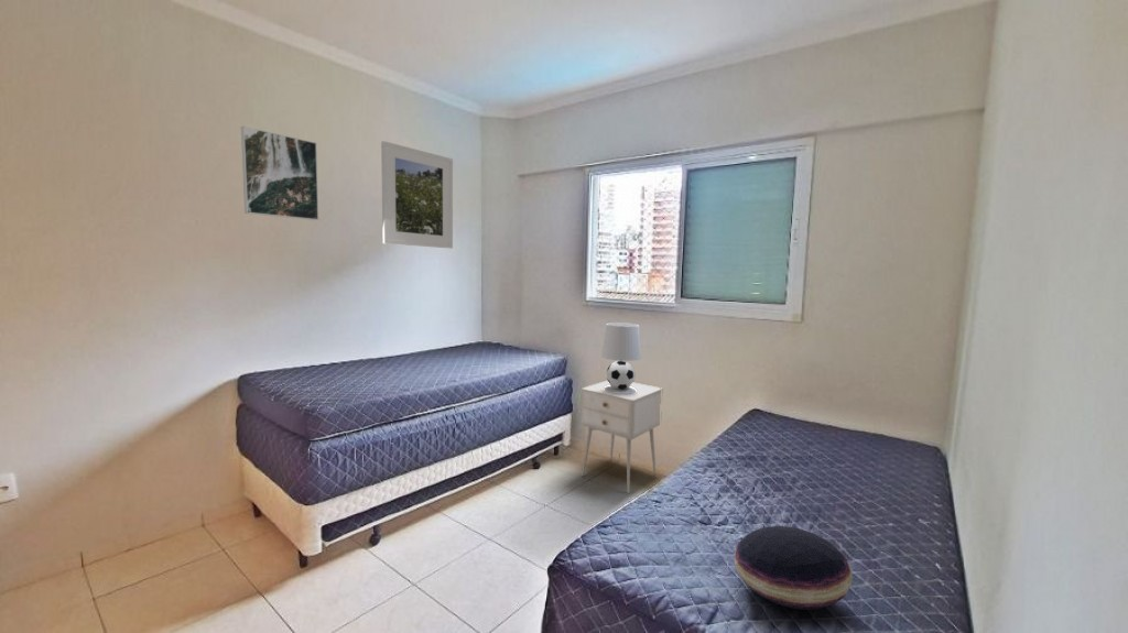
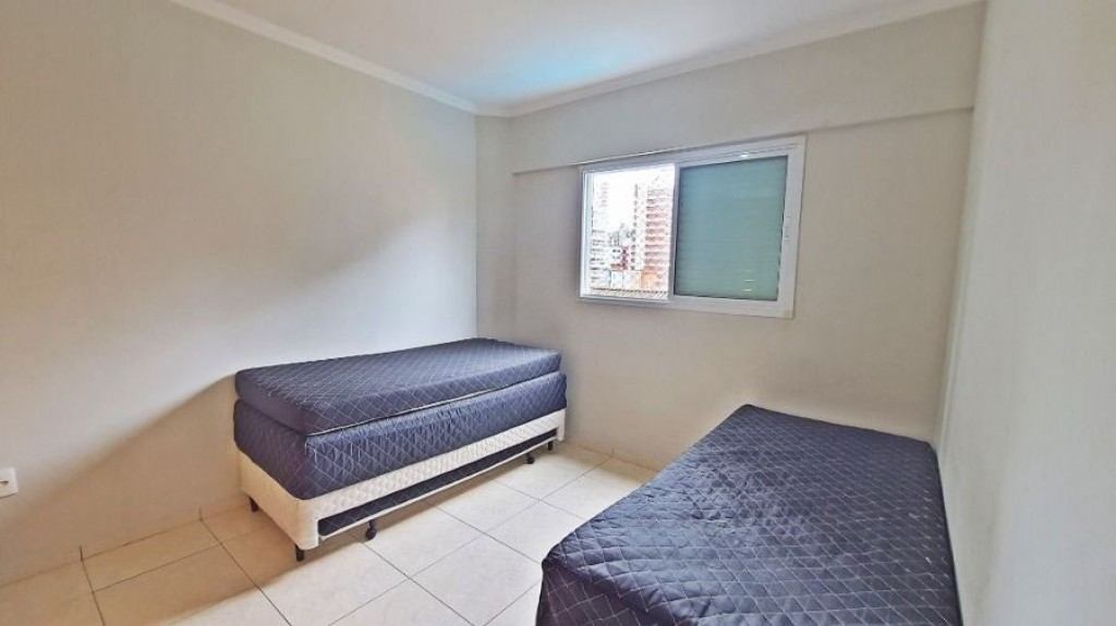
- cushion [734,525,854,611]
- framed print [380,140,454,250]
- nightstand [579,380,662,494]
- table lamp [600,321,642,395]
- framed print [240,125,319,221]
